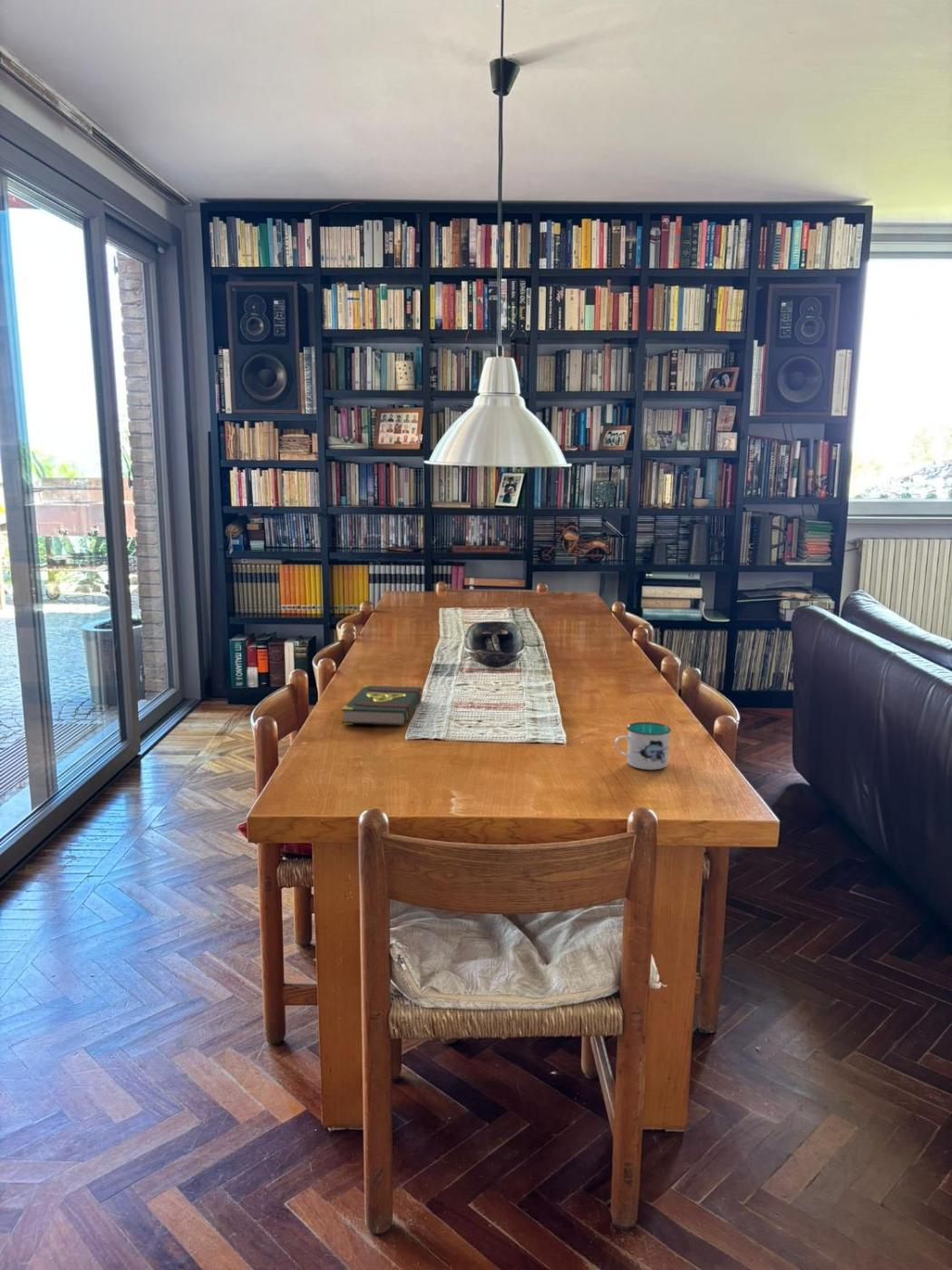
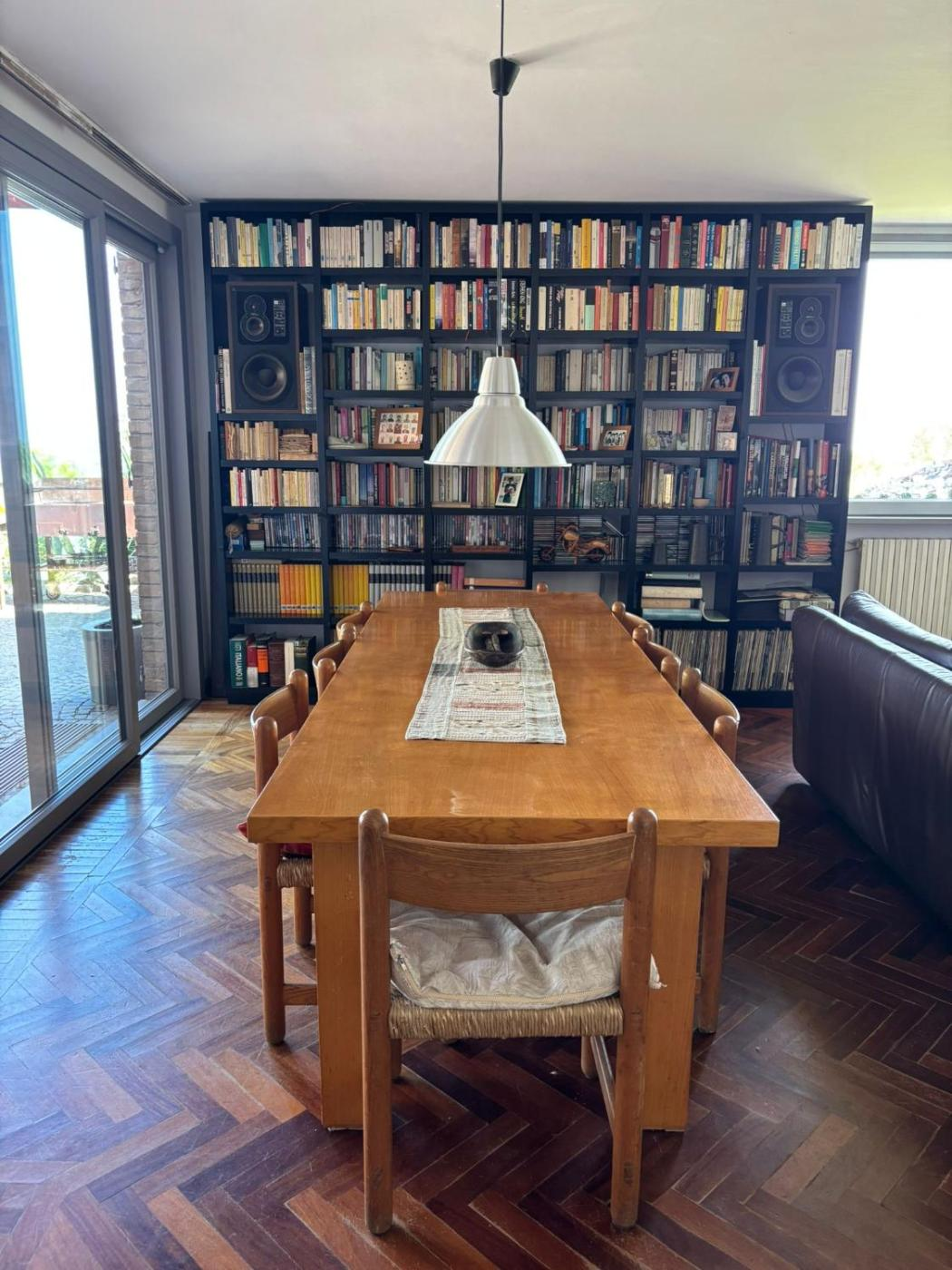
- book [341,684,423,727]
- mug [614,721,672,771]
